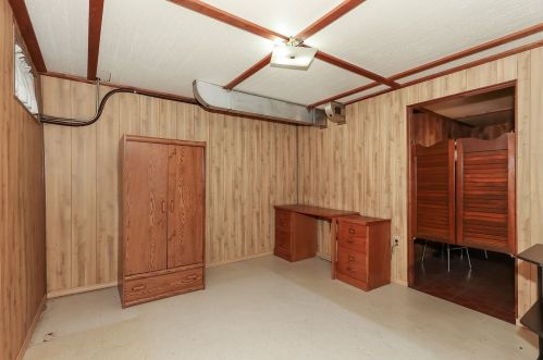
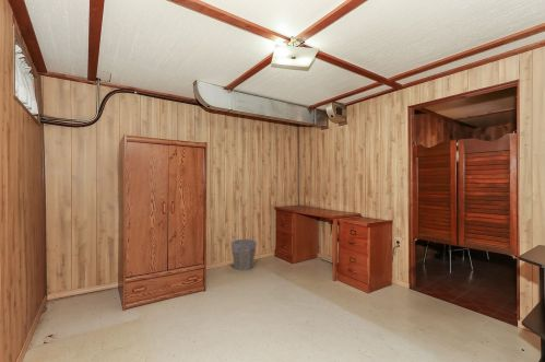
+ waste bin [229,238,258,271]
